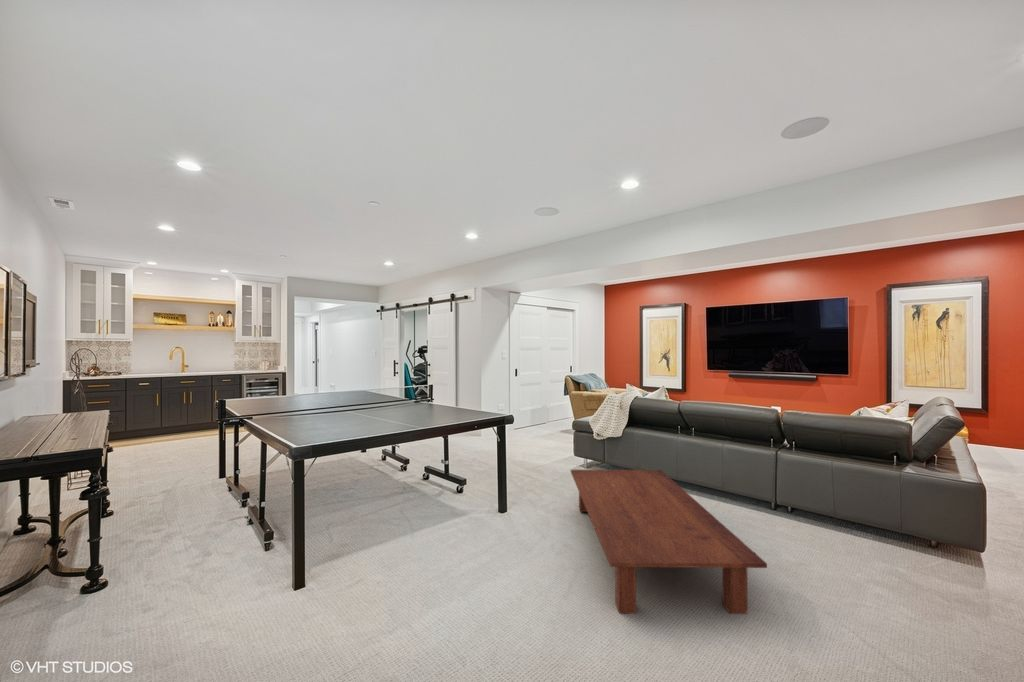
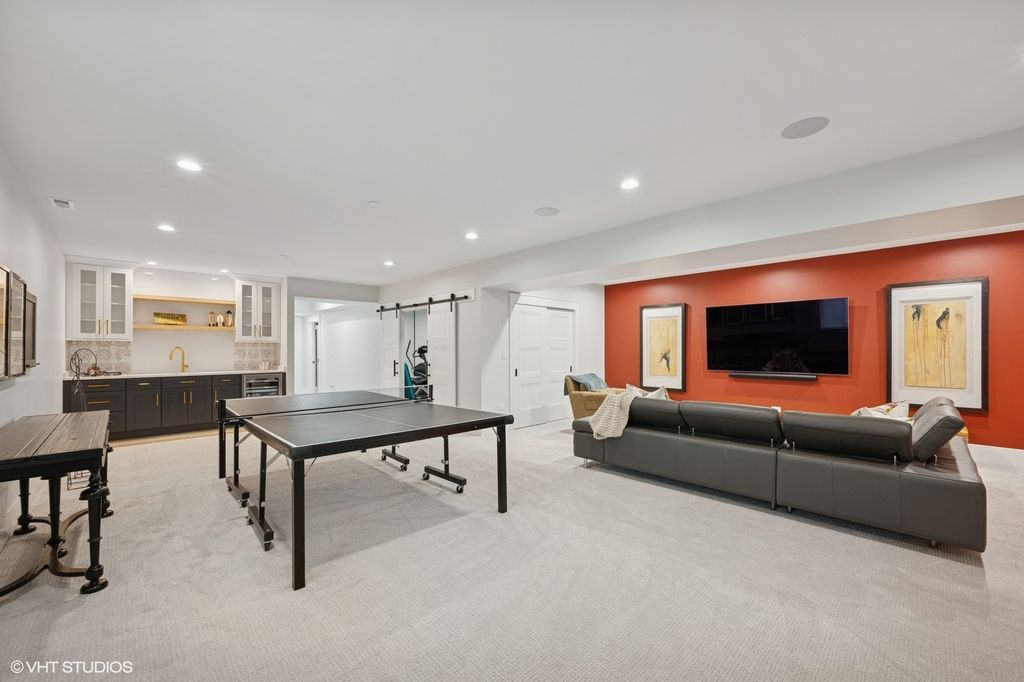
- coffee table [570,469,768,615]
